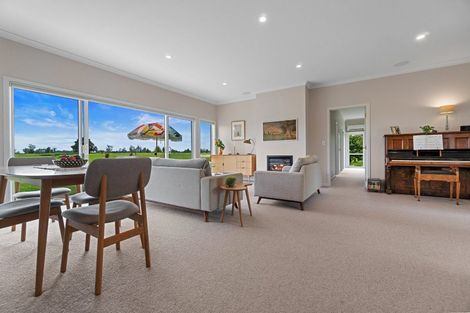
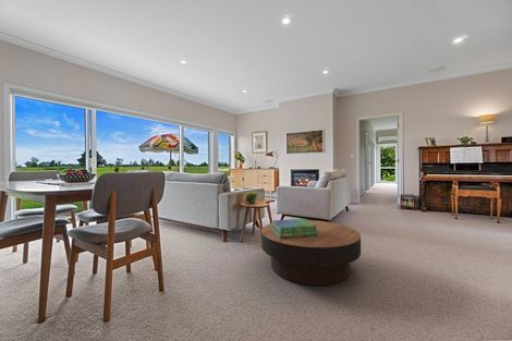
+ stack of books [271,218,318,239]
+ coffee table [260,219,362,287]
